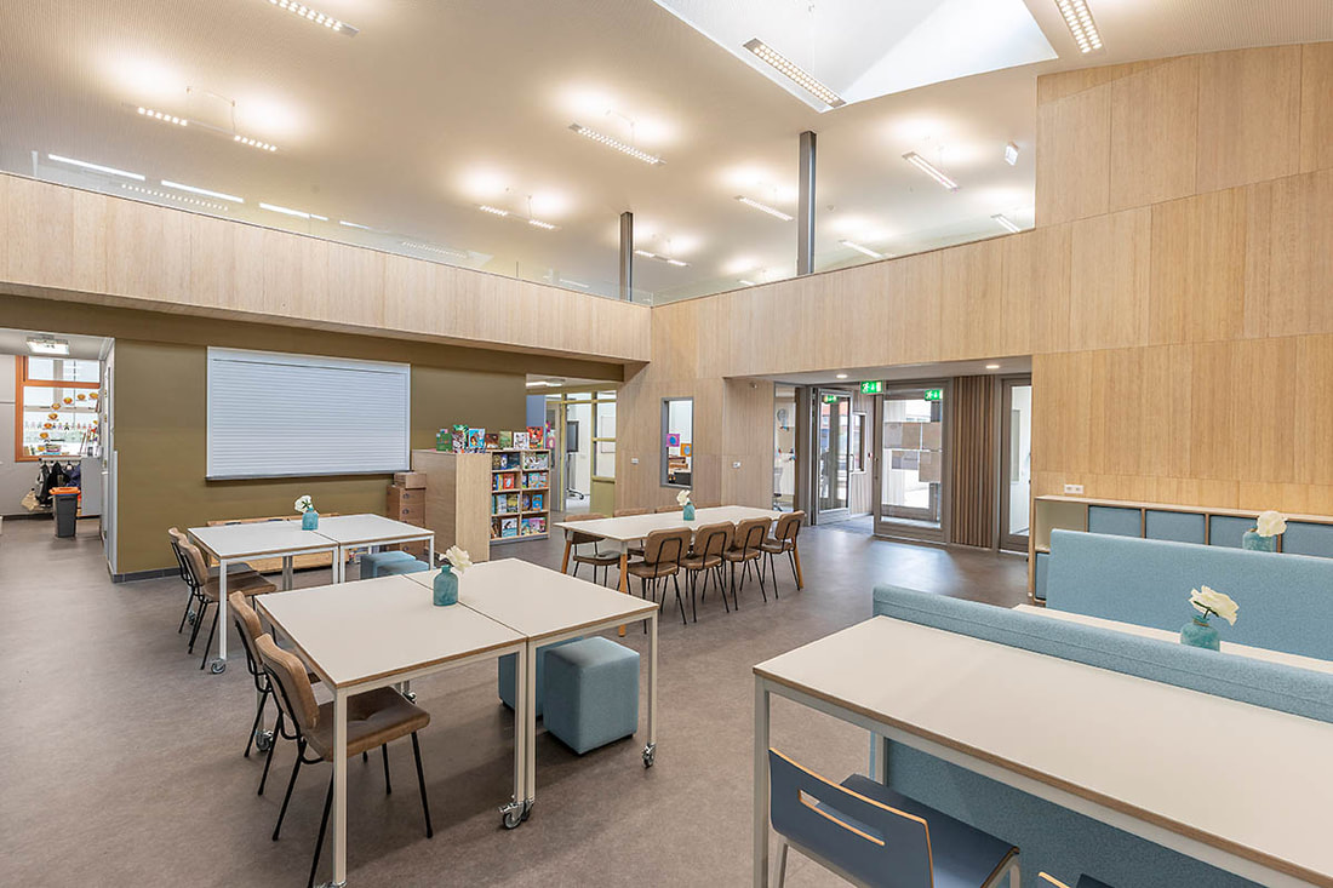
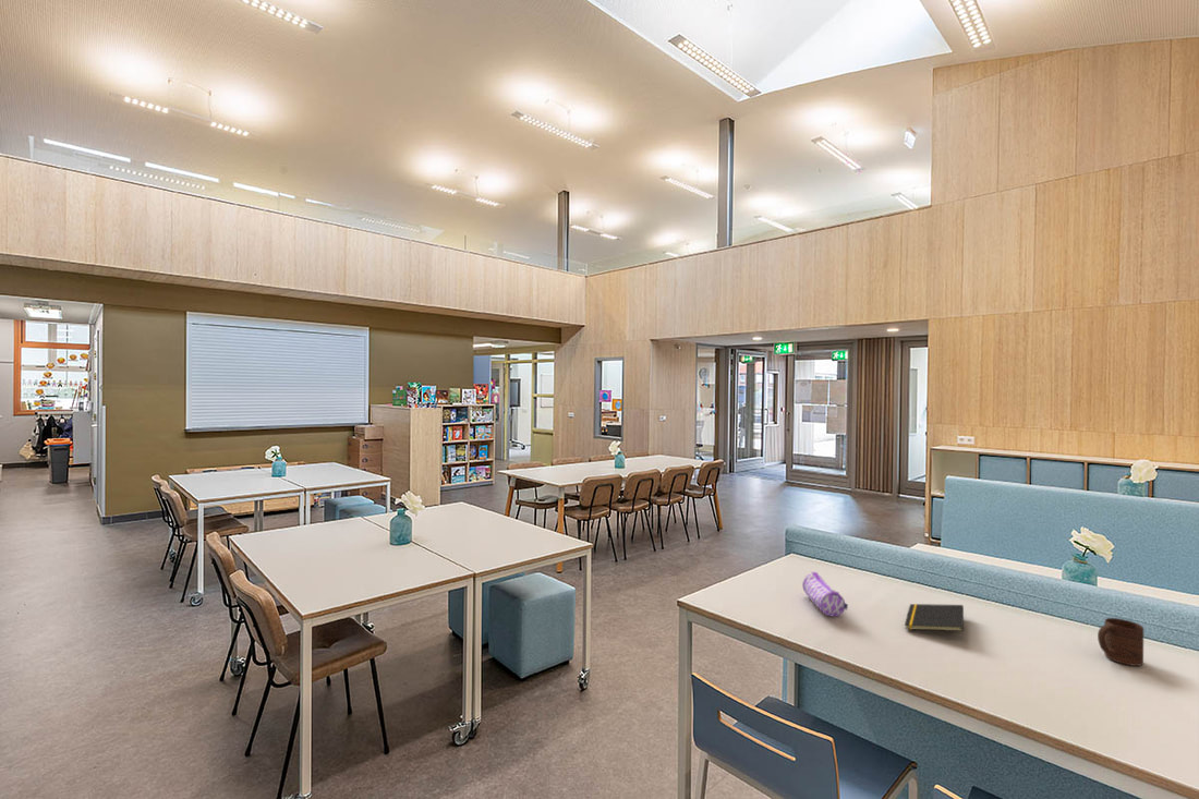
+ pencil case [801,571,849,617]
+ notepad [904,603,965,632]
+ cup [1097,617,1144,667]
